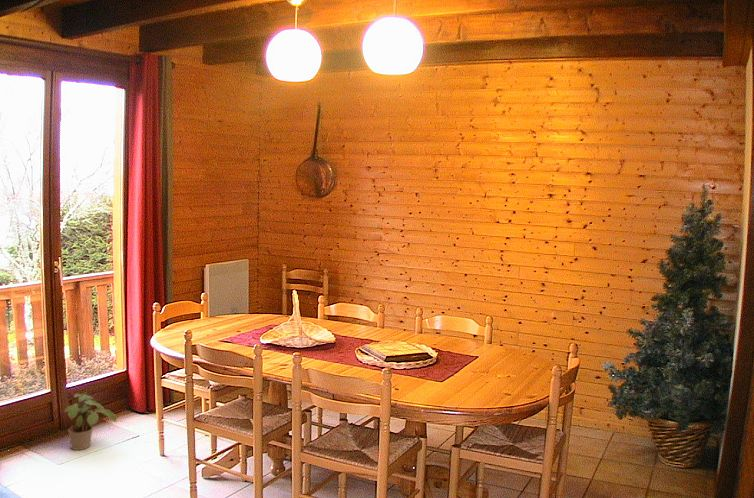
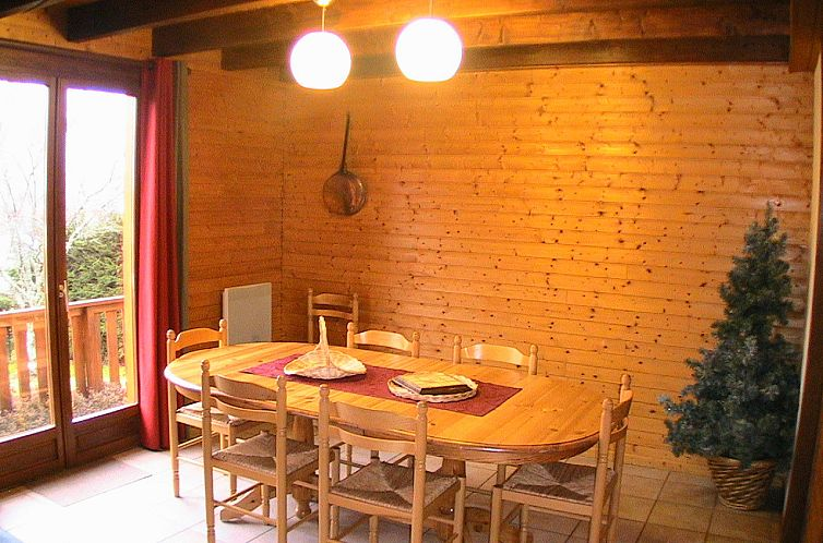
- potted plant [64,391,117,451]
